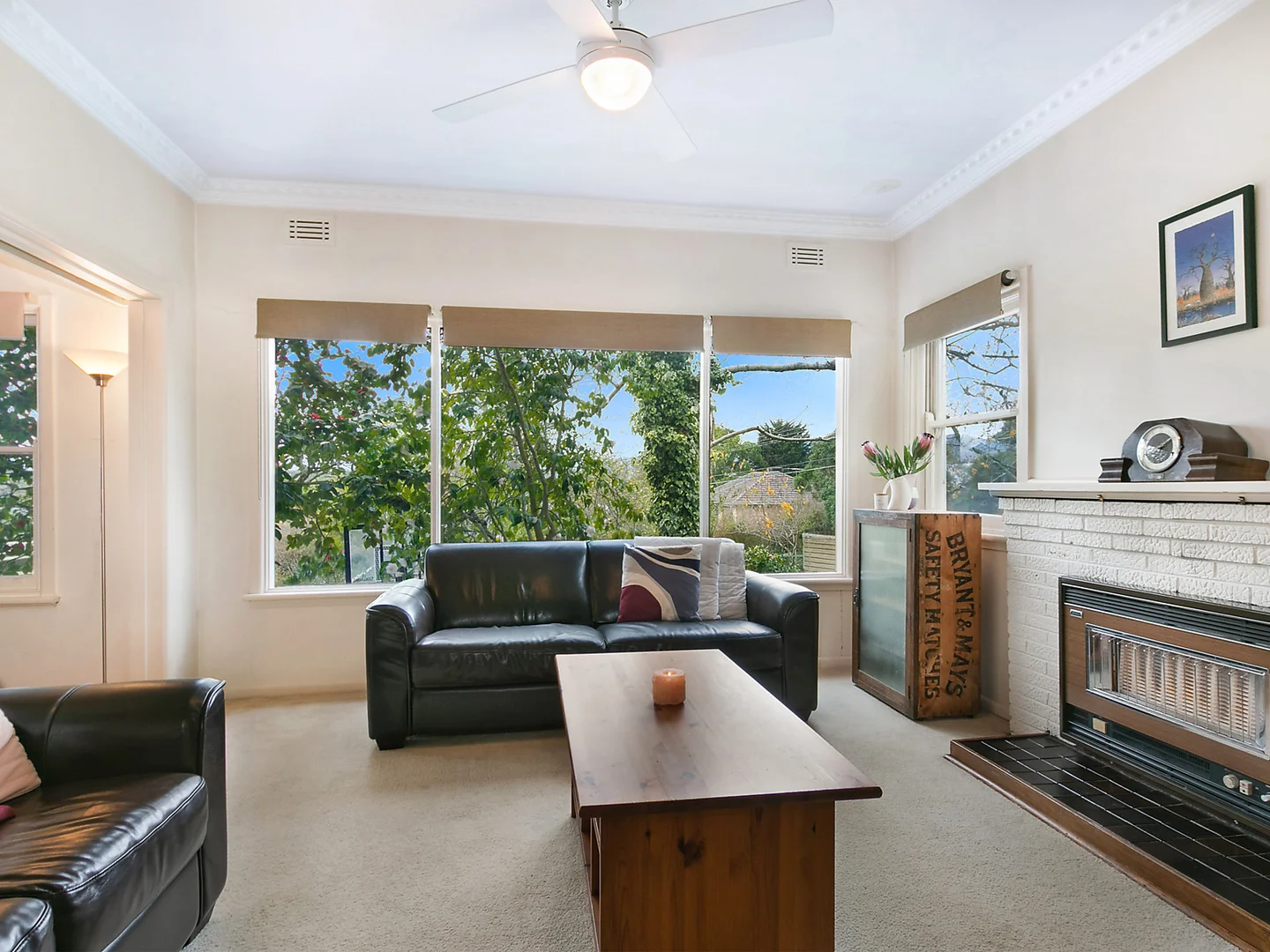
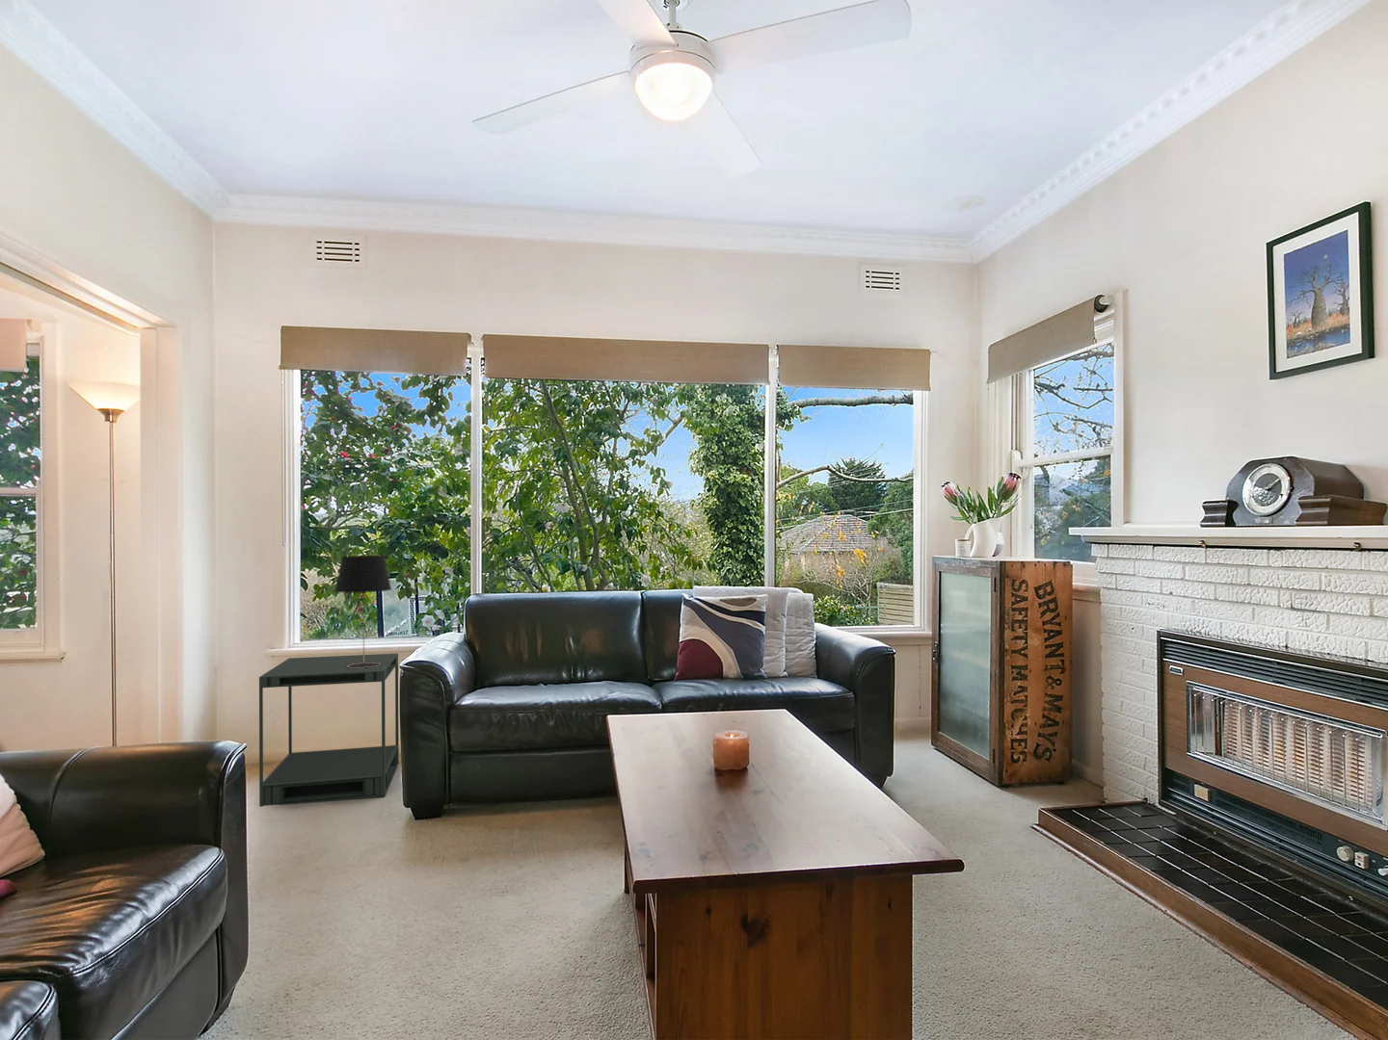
+ side table [258,652,400,808]
+ table lamp [333,555,392,669]
